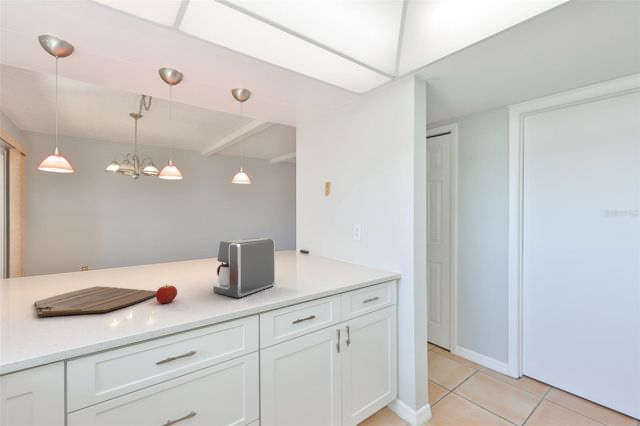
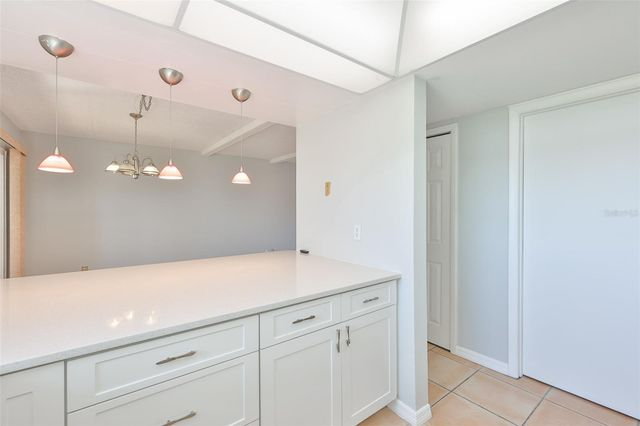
- fruit [155,284,178,304]
- cutting board [33,285,157,318]
- coffee maker [212,237,276,299]
